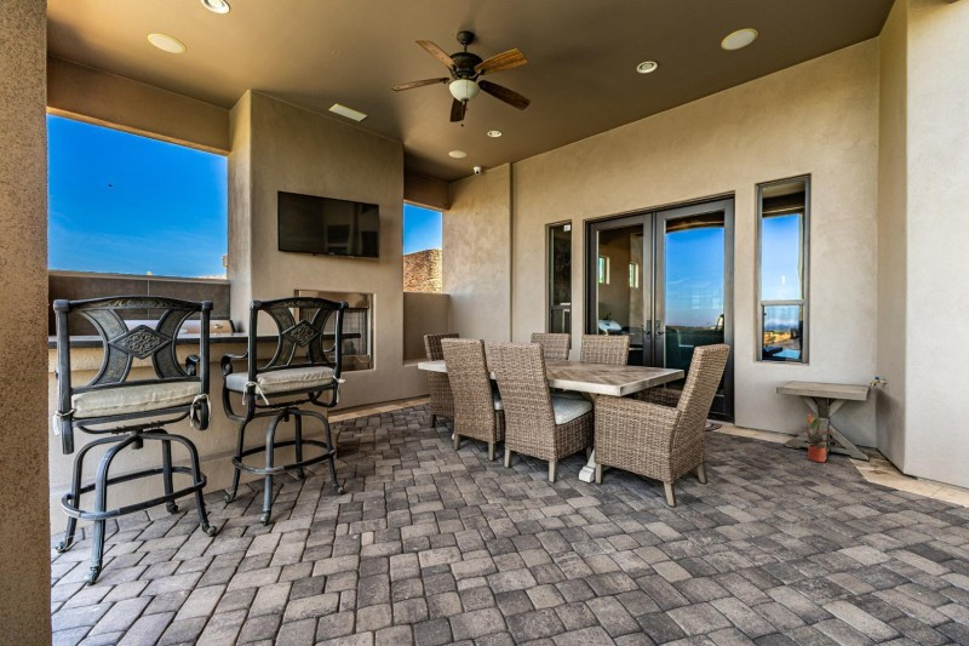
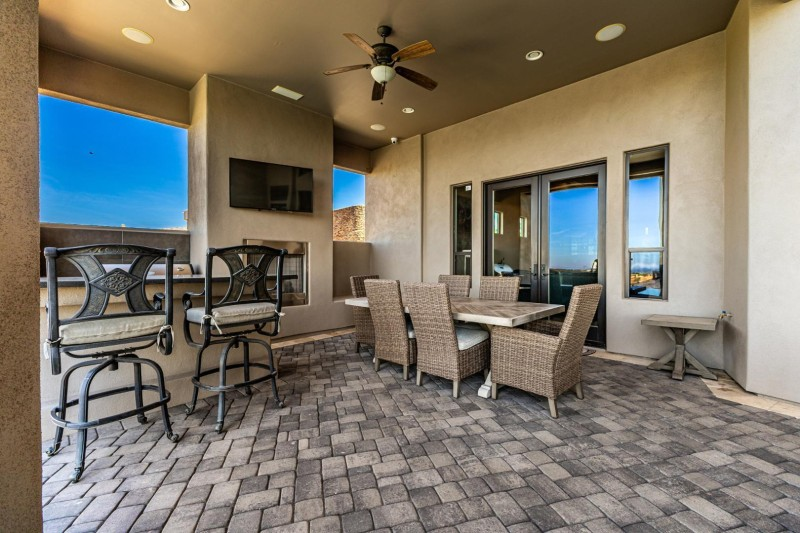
- potted plant [793,413,842,463]
